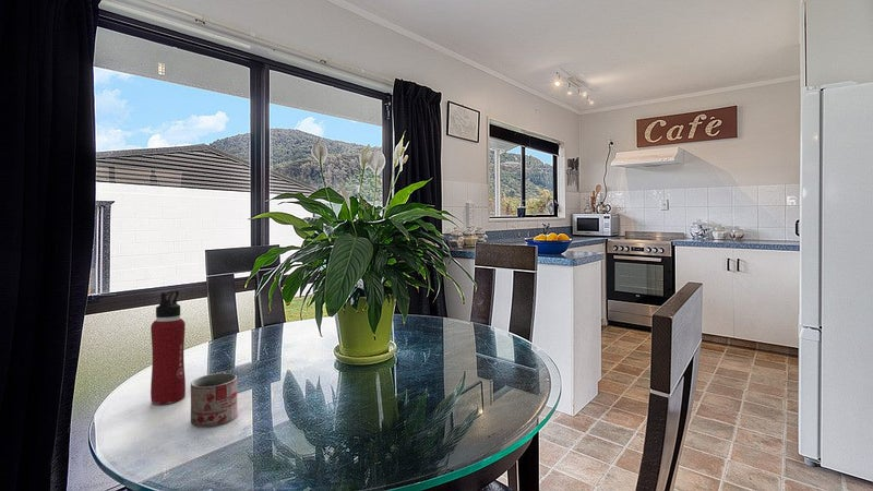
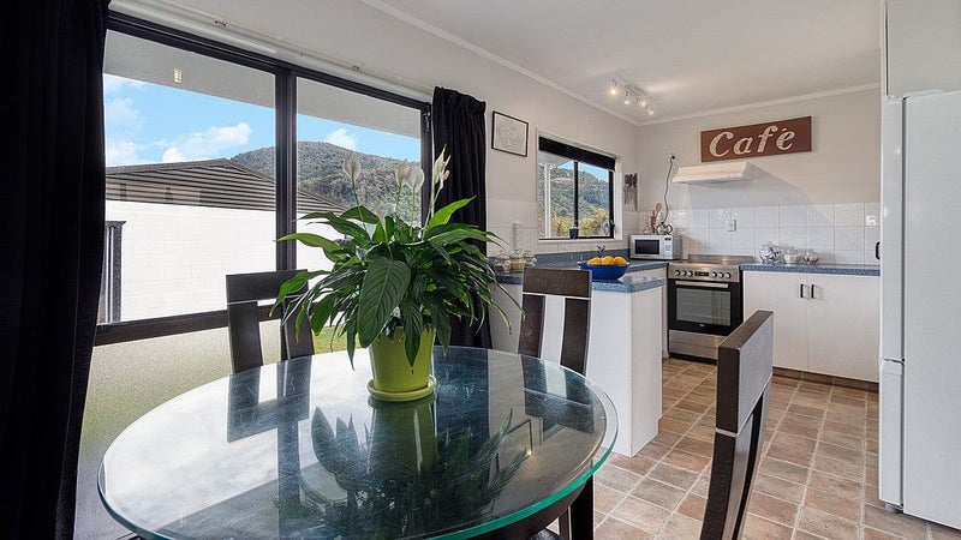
- mug [190,371,238,428]
- water bottle [150,289,187,405]
